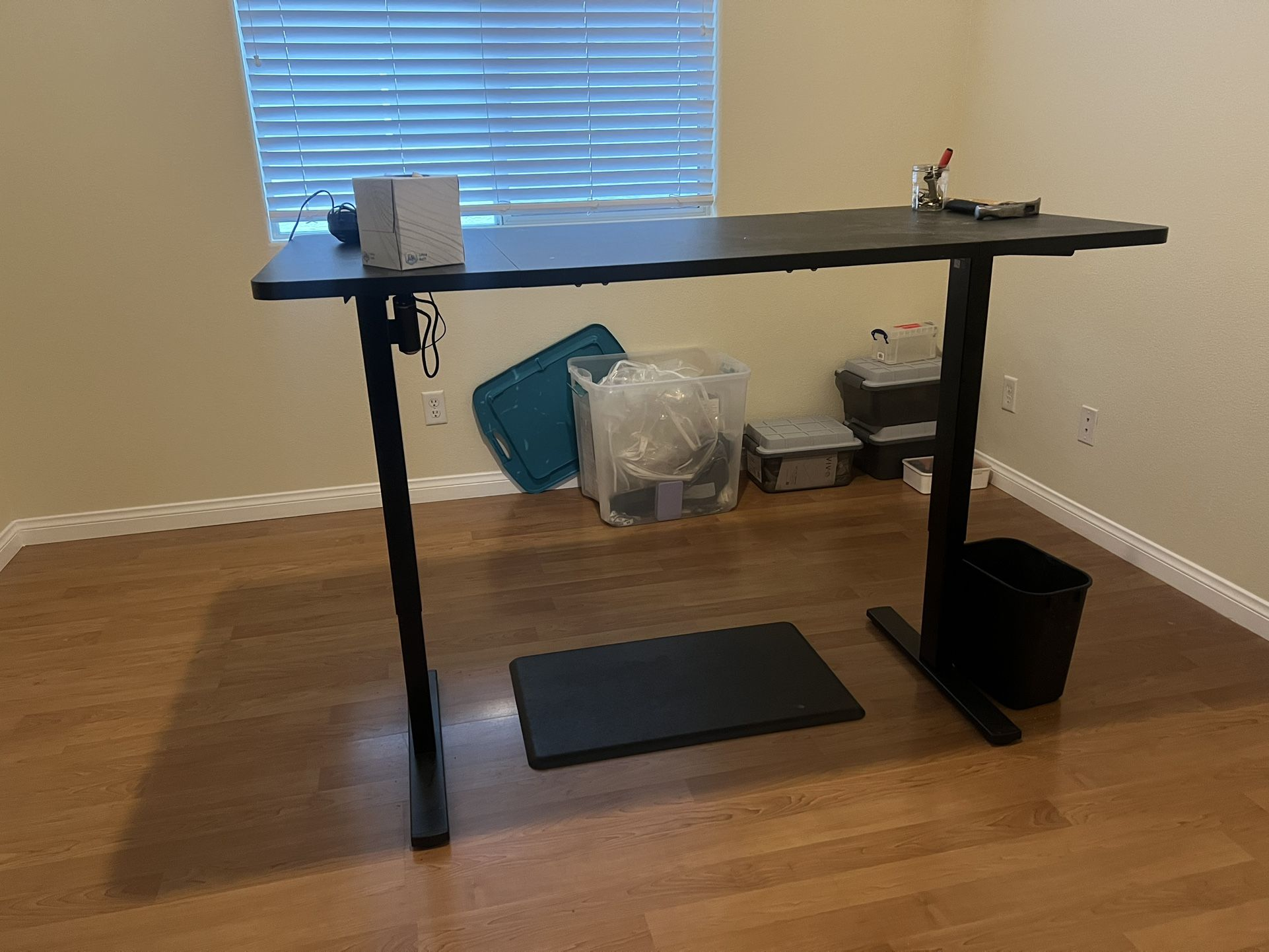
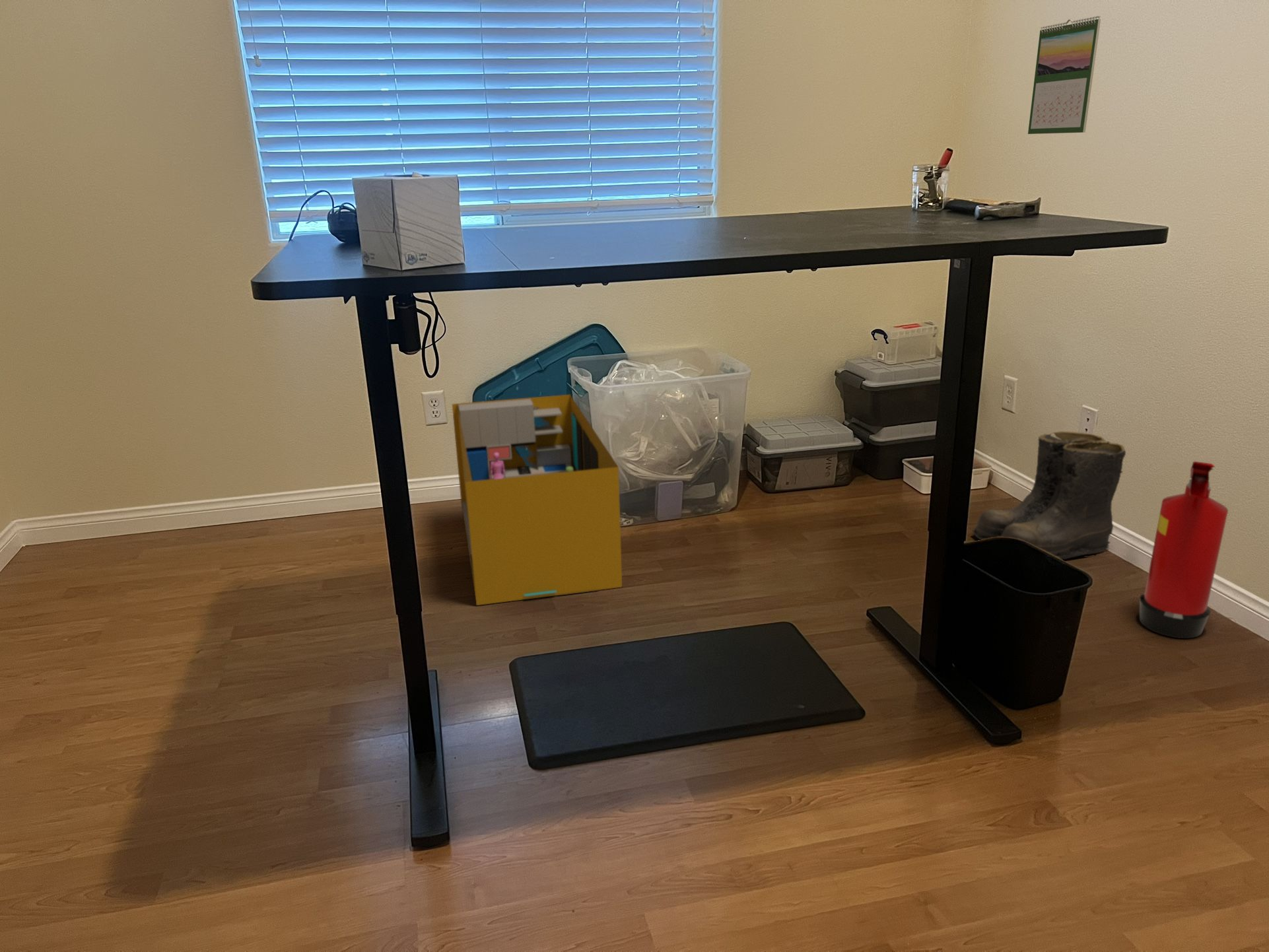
+ storage bin [452,393,623,606]
+ calendar [1027,15,1101,135]
+ boots [971,430,1126,560]
+ fire extinguisher [1139,461,1229,639]
